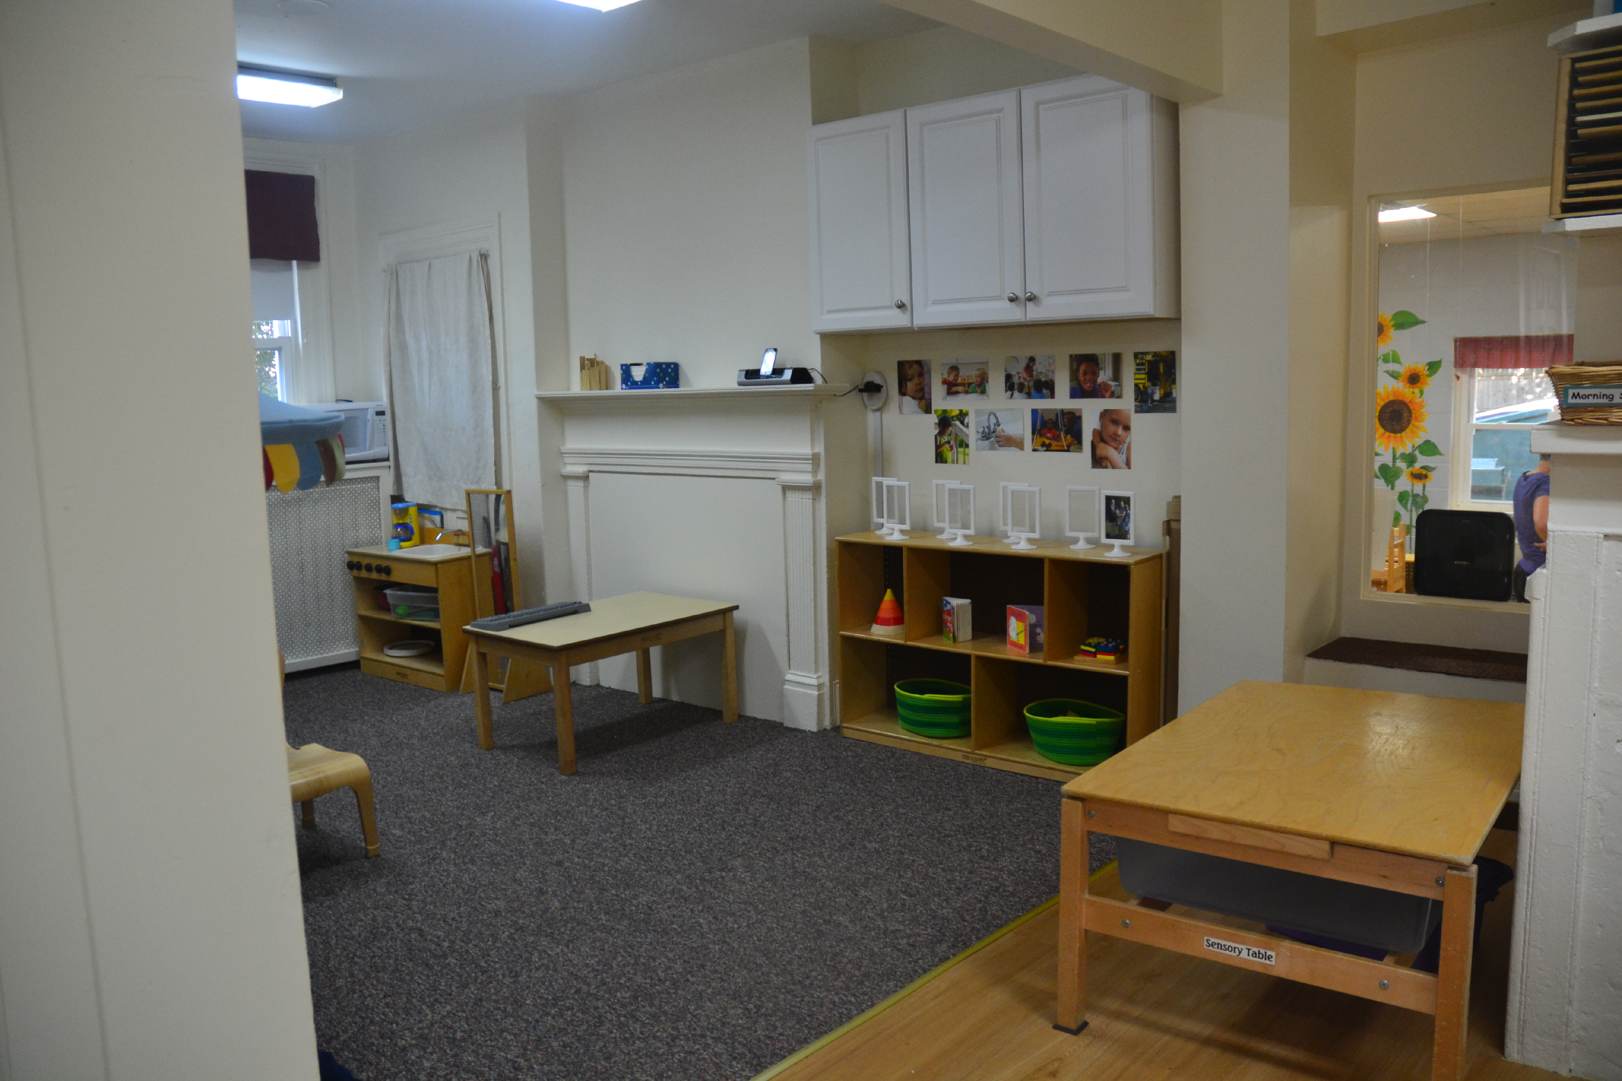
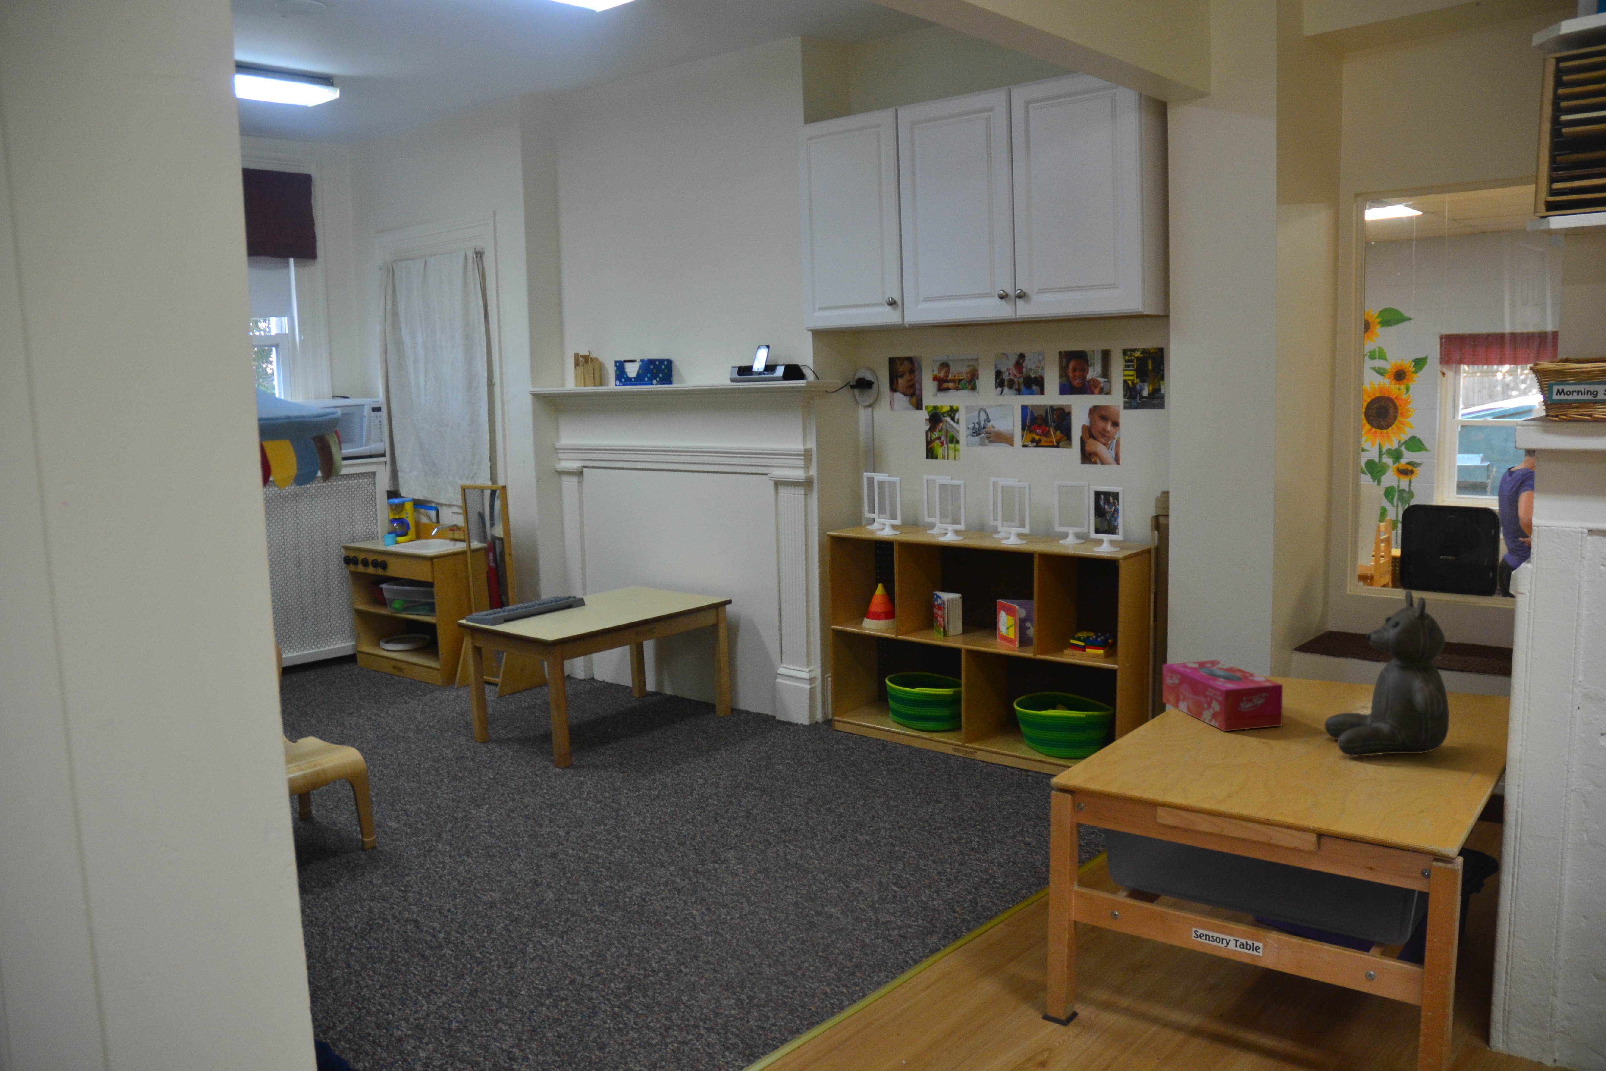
+ teddy bear [1324,589,1449,757]
+ tissue box [1163,660,1283,732]
